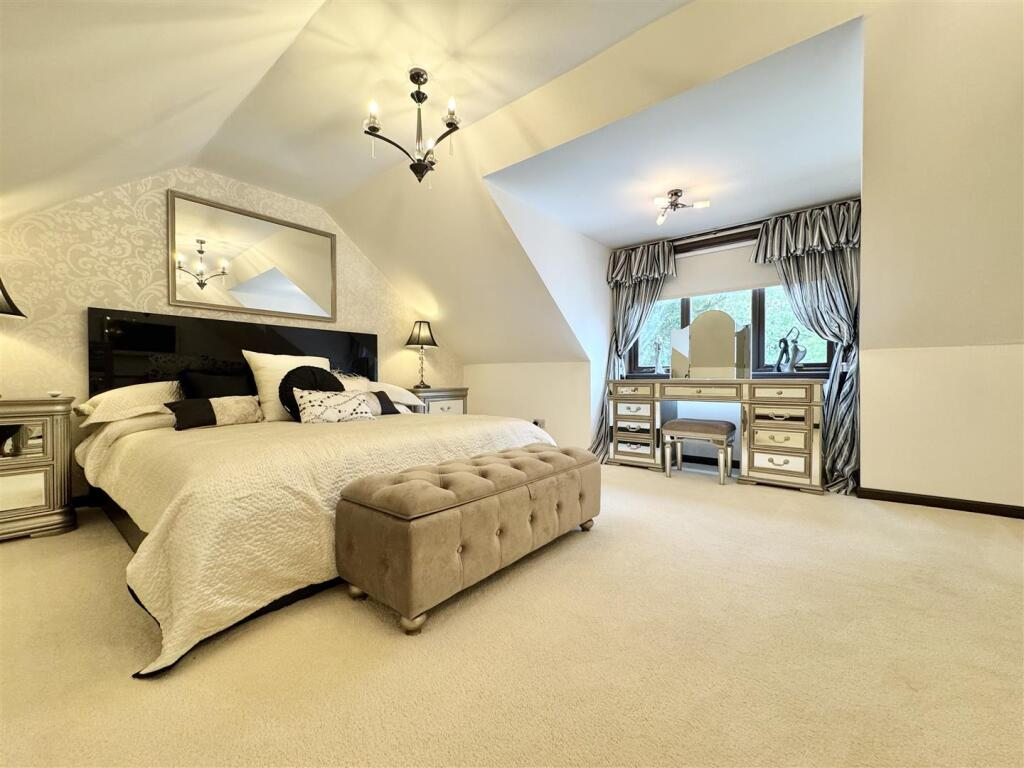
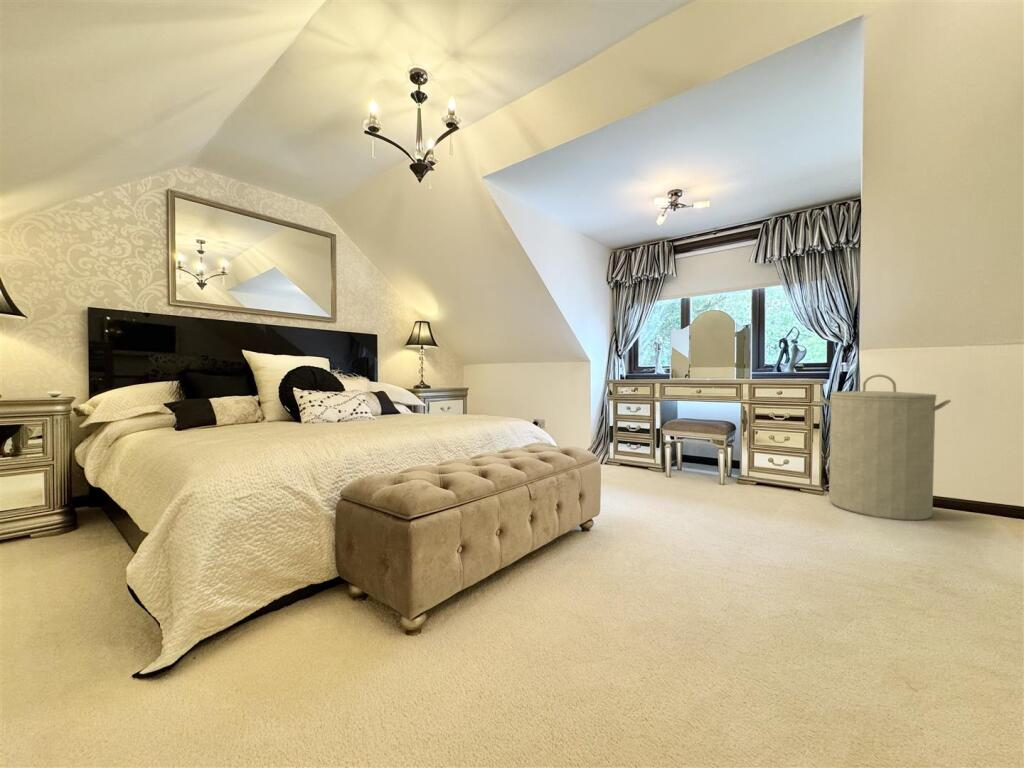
+ laundry hamper [819,373,952,521]
